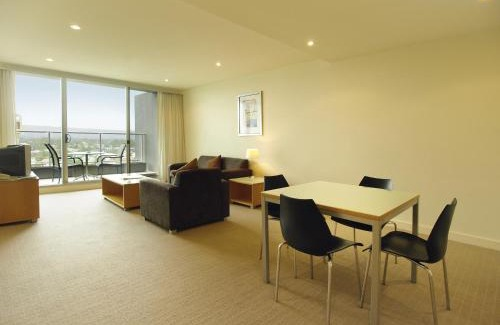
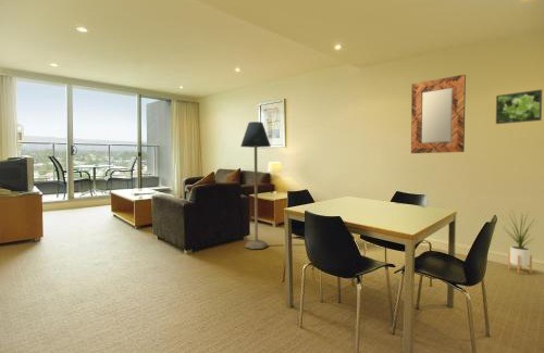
+ floor lamp [239,121,272,250]
+ home mirror [410,74,467,154]
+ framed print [495,88,543,125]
+ house plant [502,209,539,275]
